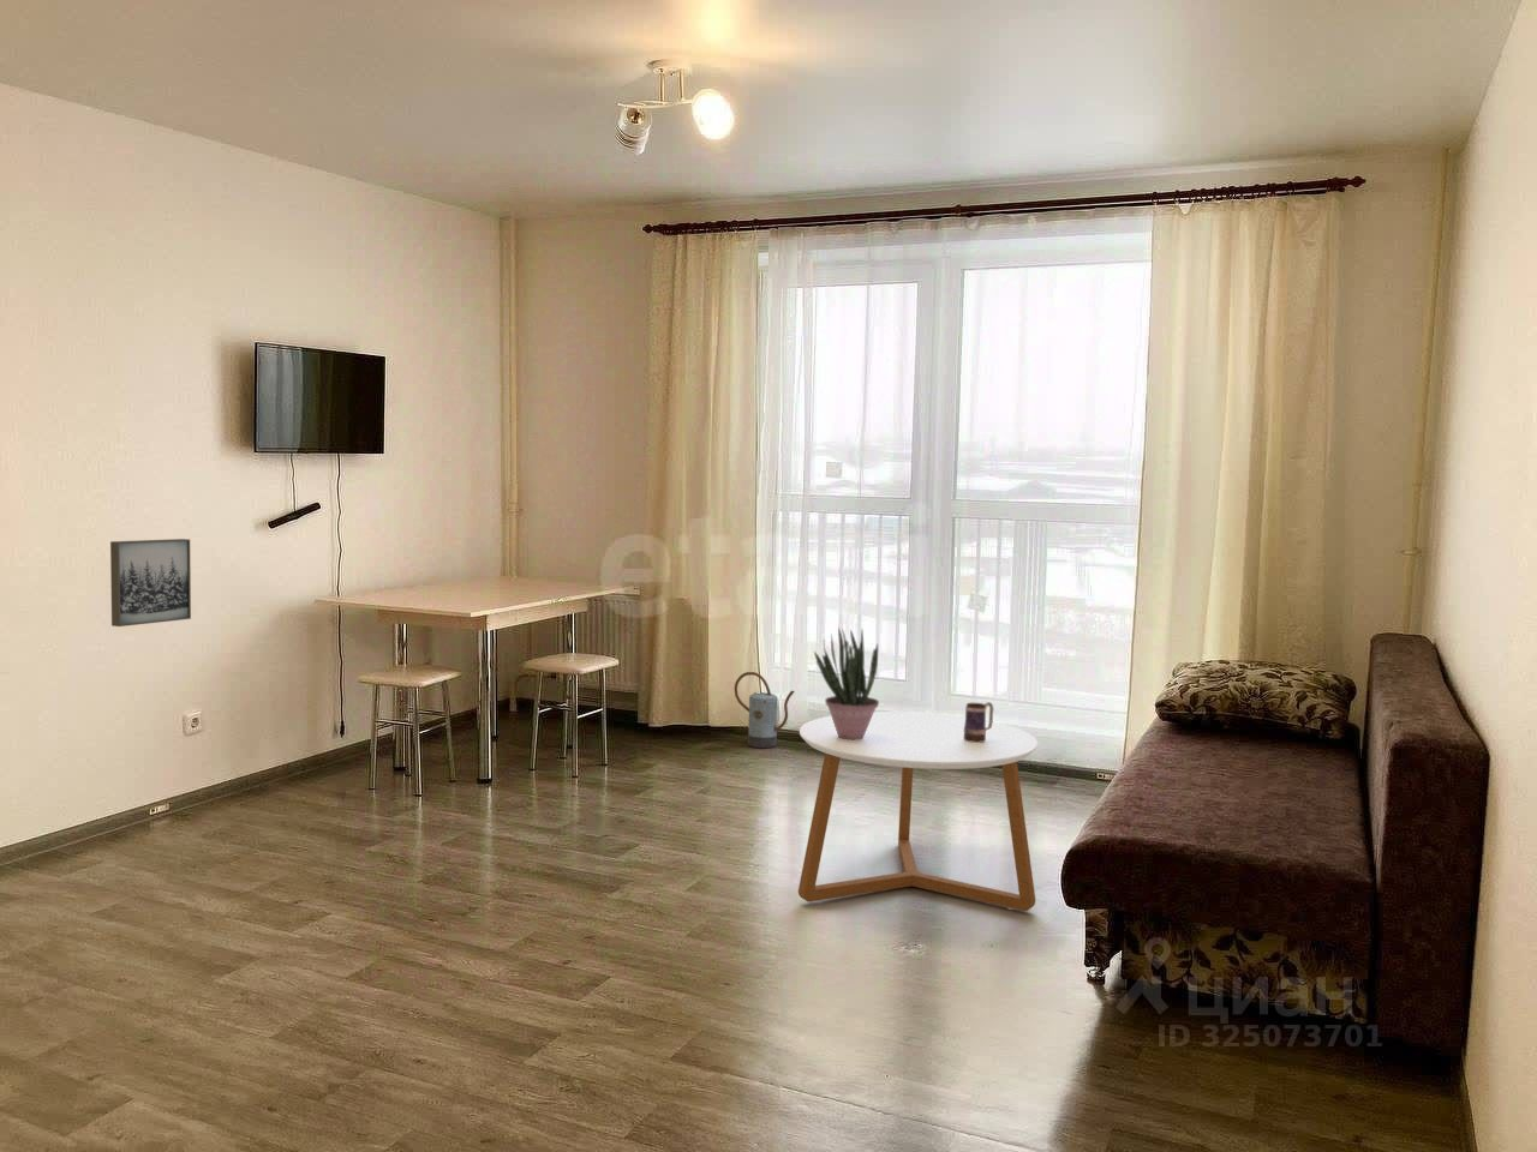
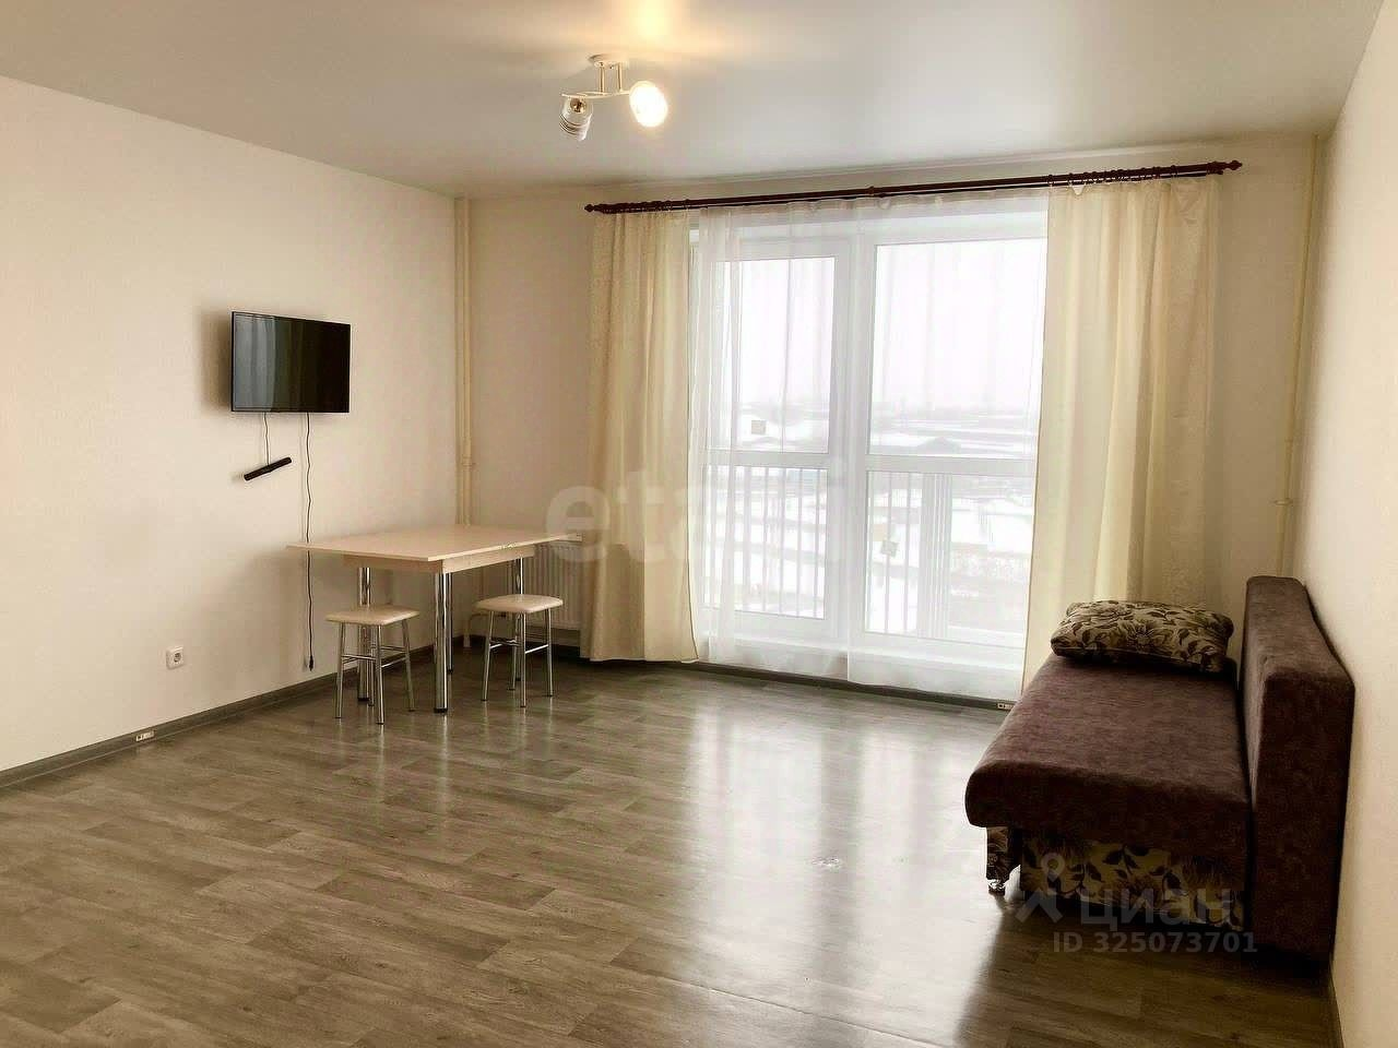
- wall art [109,537,192,628]
- coffee table [798,710,1038,912]
- mug [963,701,995,743]
- watering can [733,670,796,749]
- potted plant [813,627,880,741]
